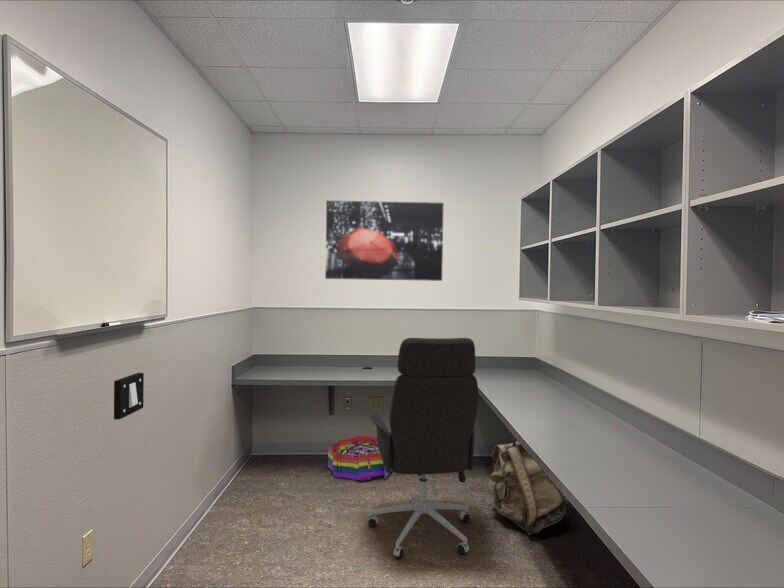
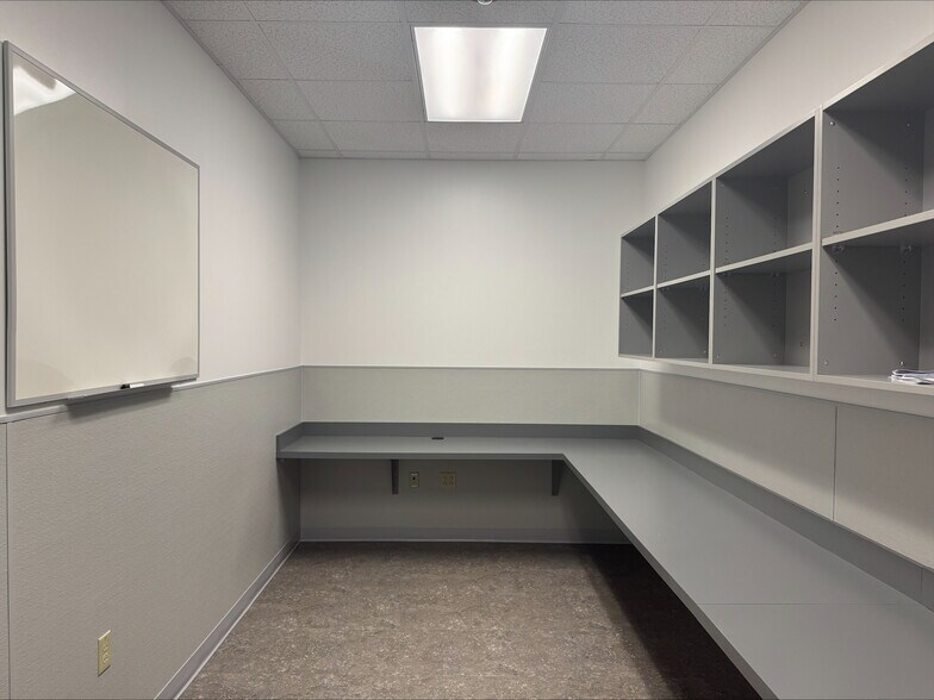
- light switch [113,372,145,420]
- office chair [367,337,479,559]
- backpack [487,435,574,536]
- storage bin [327,435,393,482]
- wall art [324,200,445,282]
